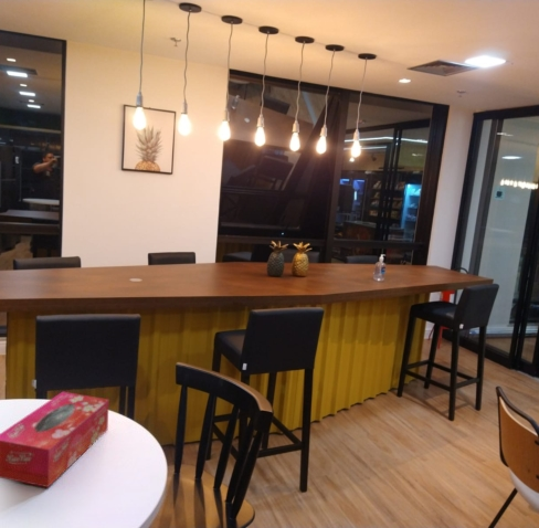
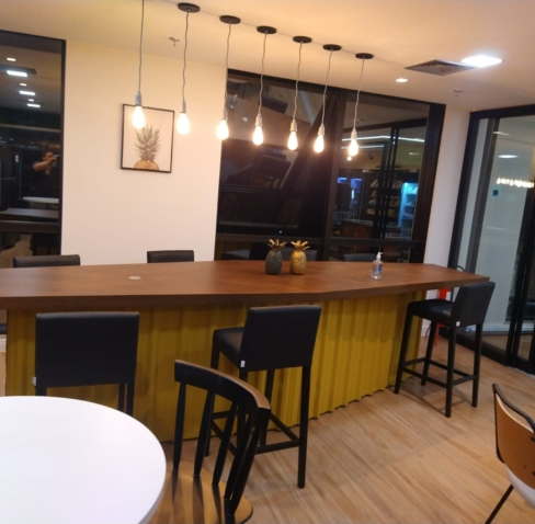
- tissue box [0,391,110,488]
